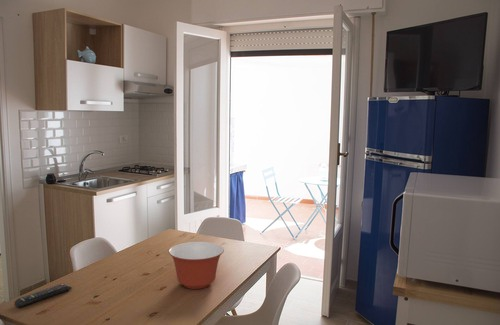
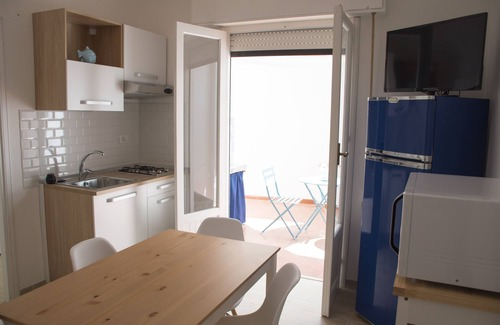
- remote control [13,283,73,309]
- mixing bowl [168,241,225,290]
